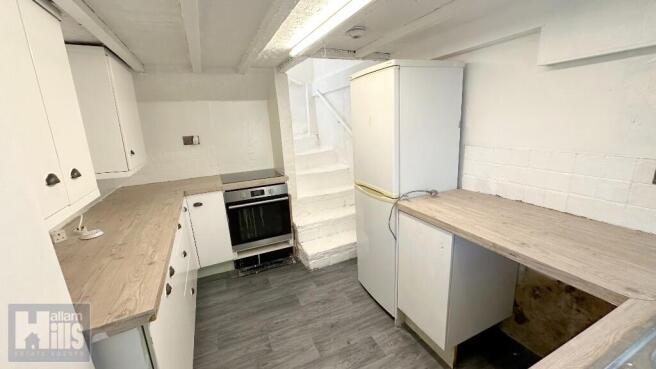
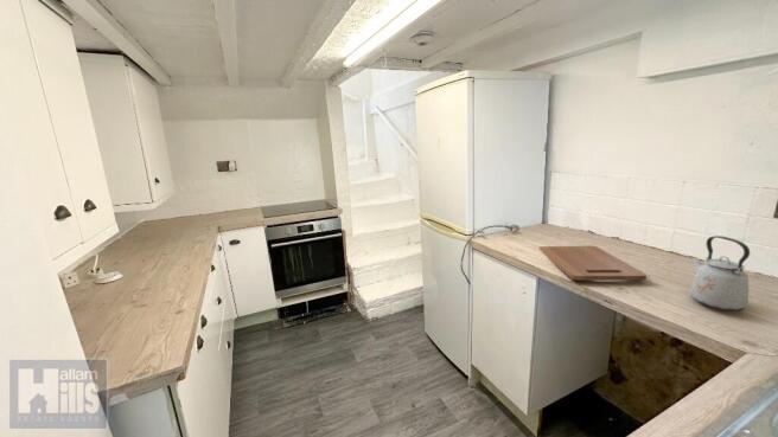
+ kettle [689,234,751,311]
+ cutting board [538,245,648,281]
